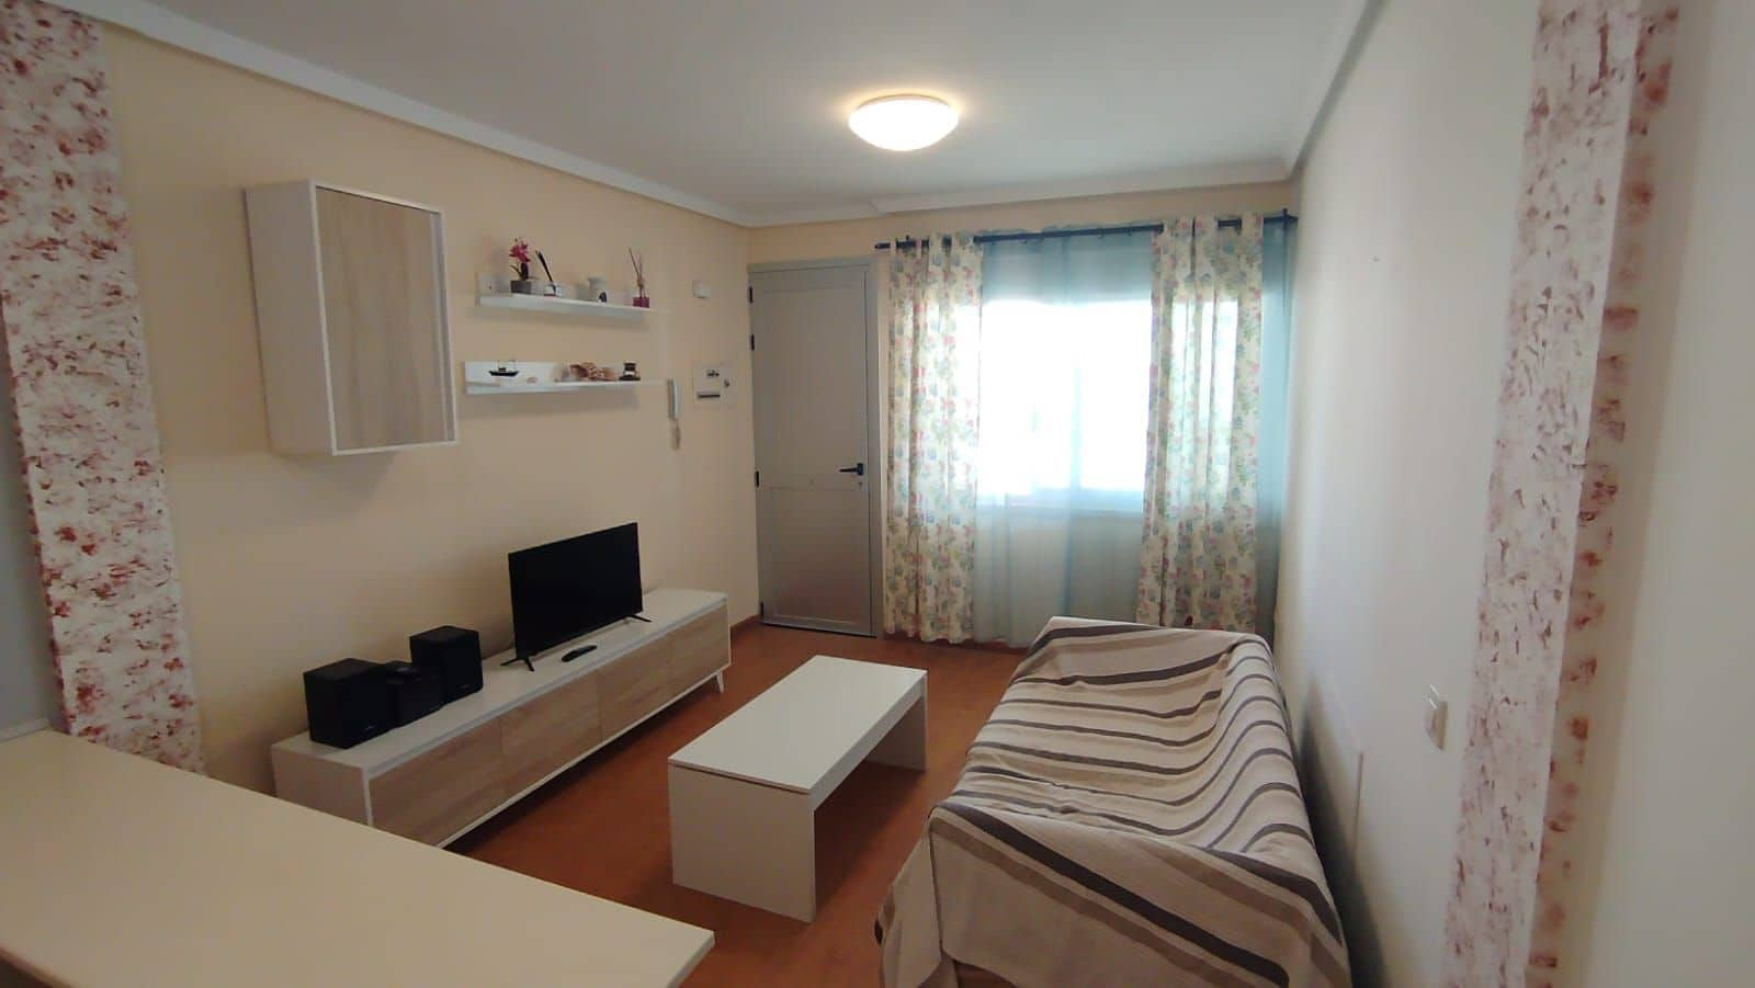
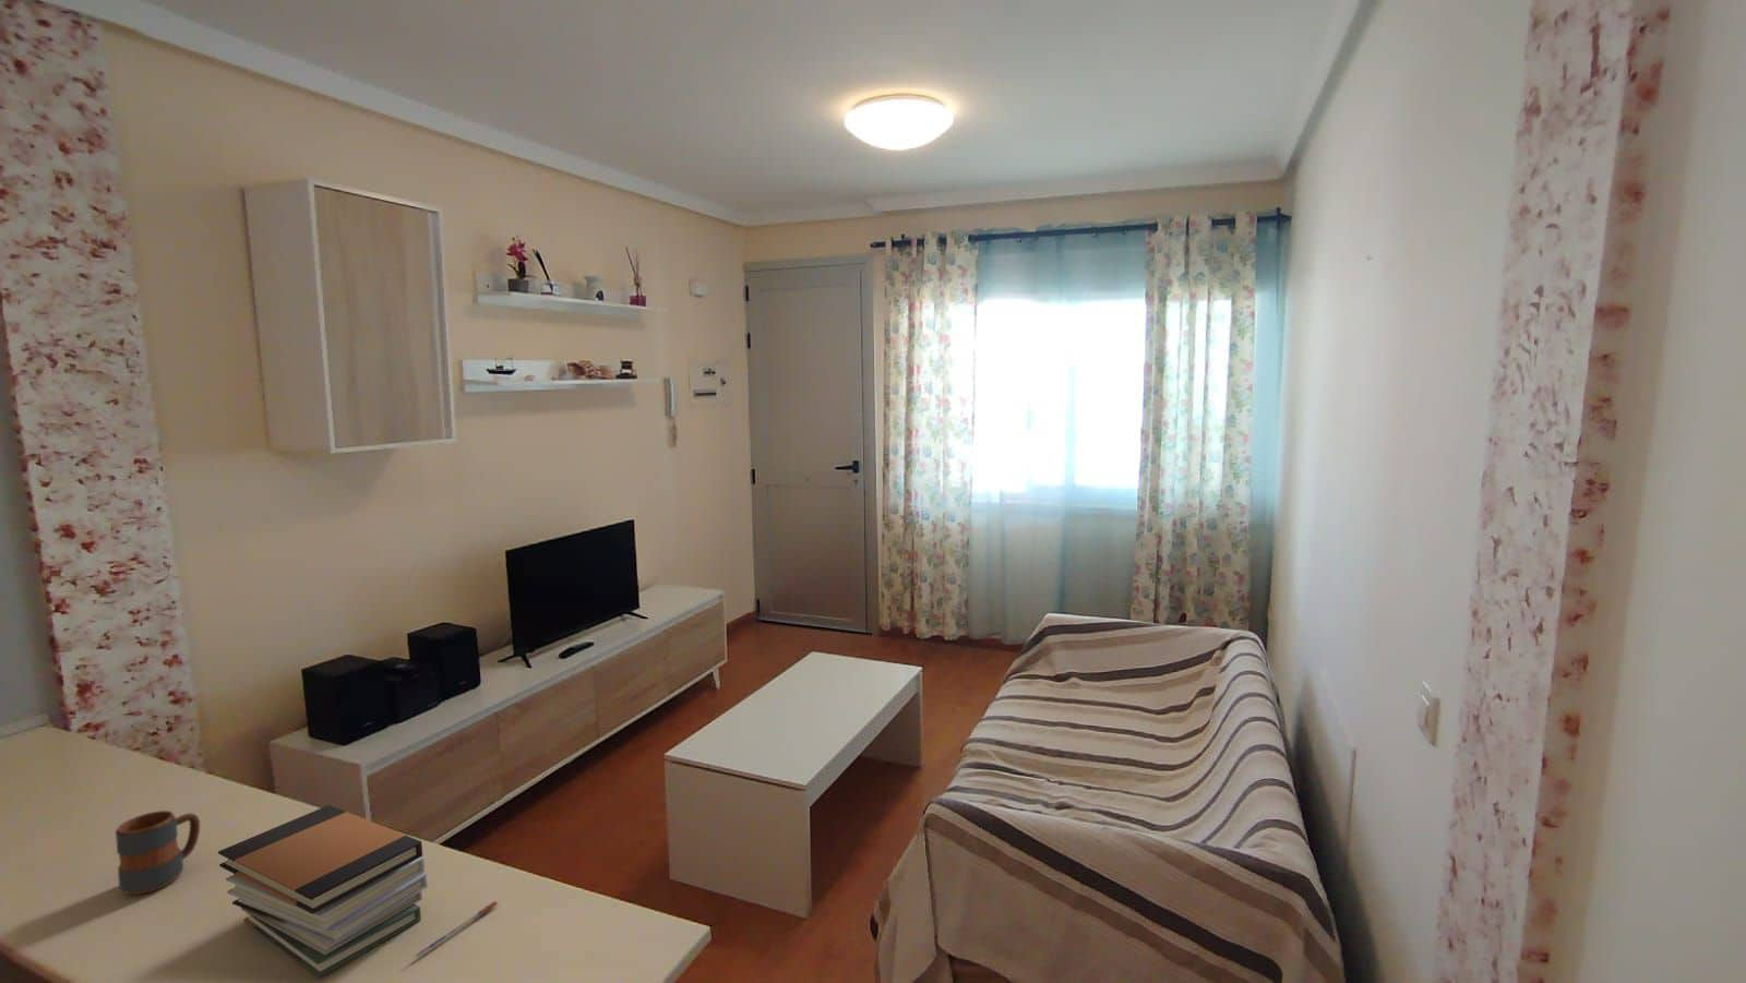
+ book stack [217,804,429,977]
+ mug [115,809,200,895]
+ pen [414,900,499,958]
